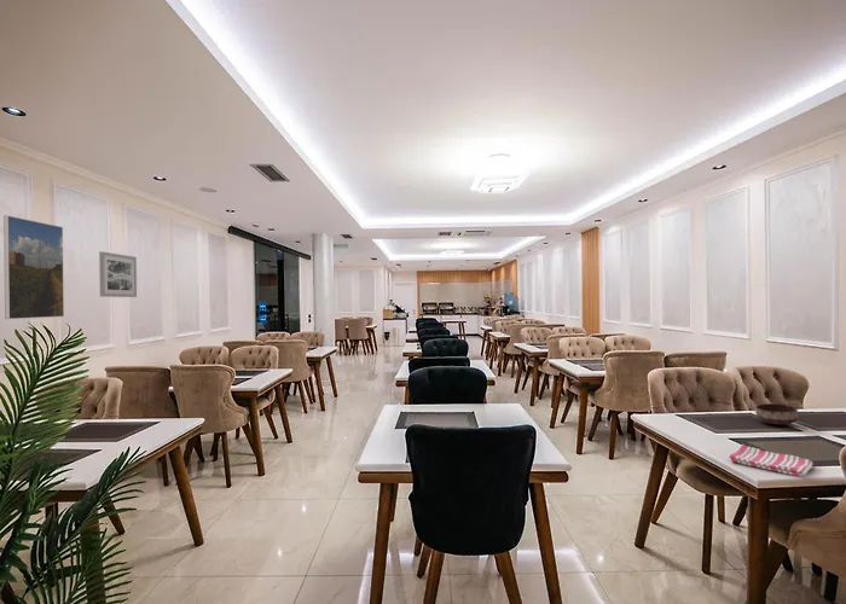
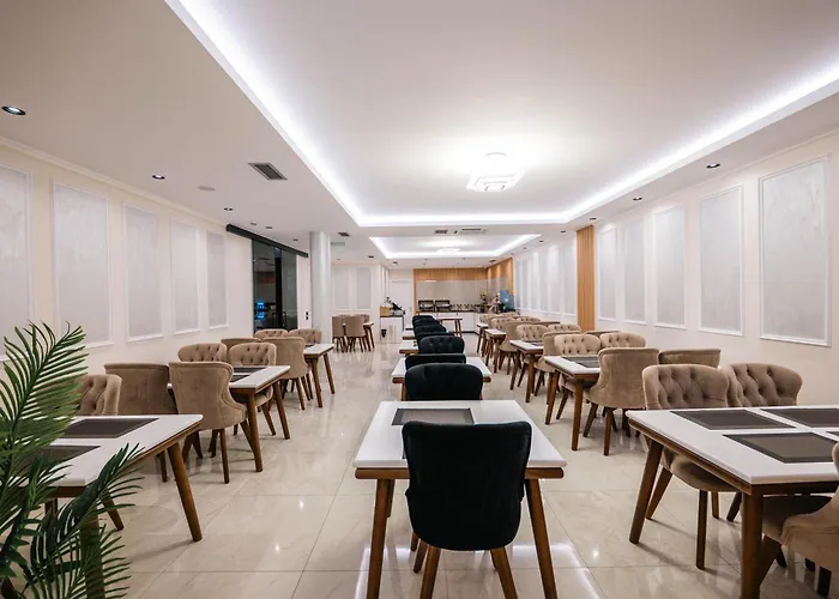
- wall art [98,250,138,298]
- dish towel [729,443,813,477]
- bowl [754,402,800,425]
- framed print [2,214,65,320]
